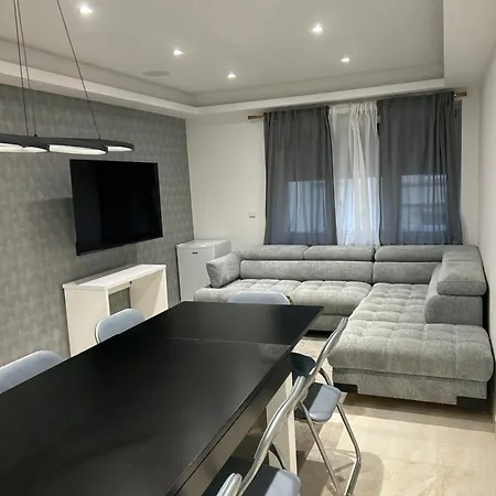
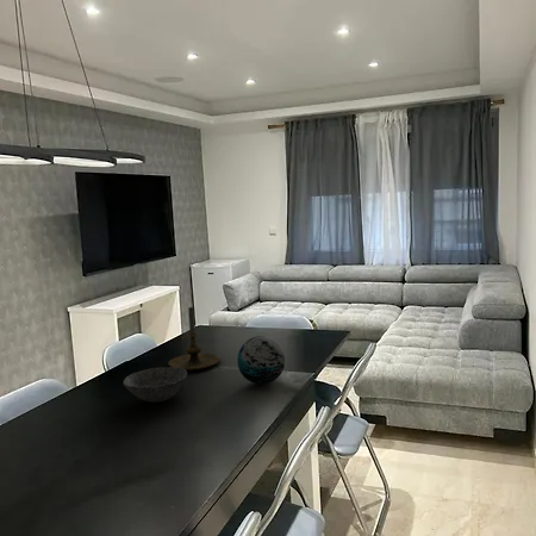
+ bowl [123,366,188,404]
+ decorative orb [236,335,286,386]
+ candle holder [168,306,222,372]
